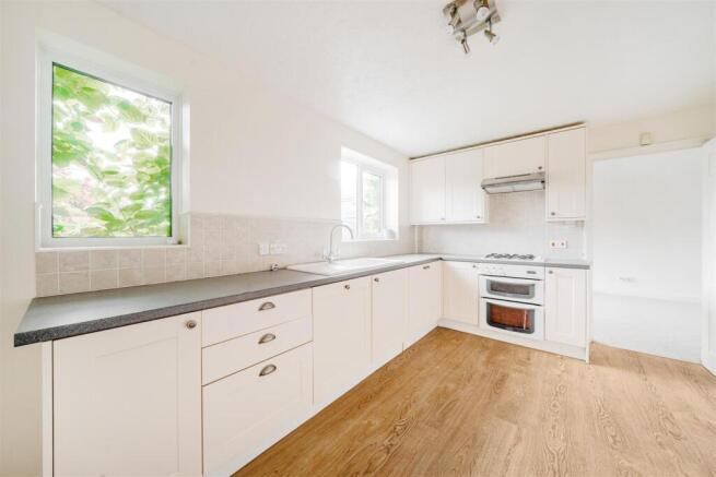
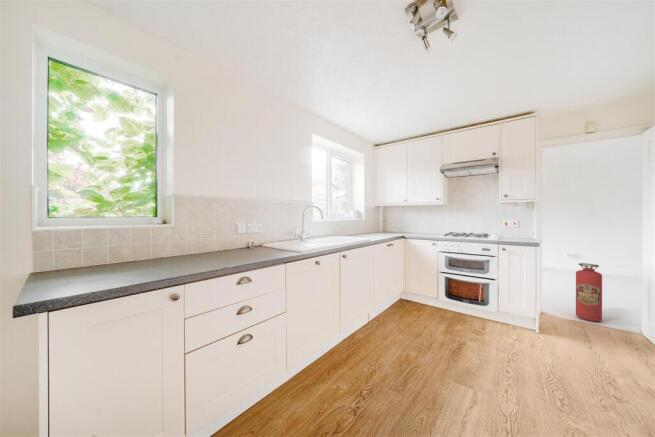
+ fire extinguisher [575,262,603,323]
